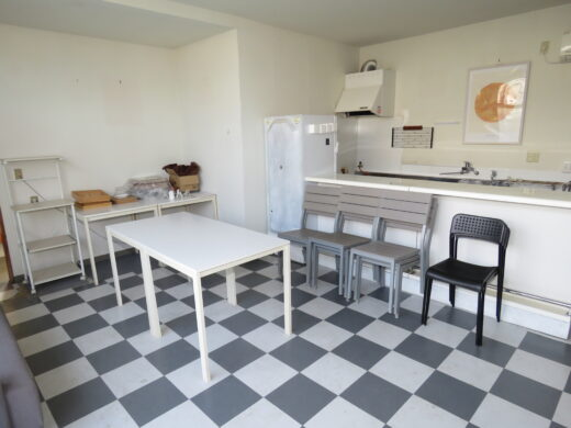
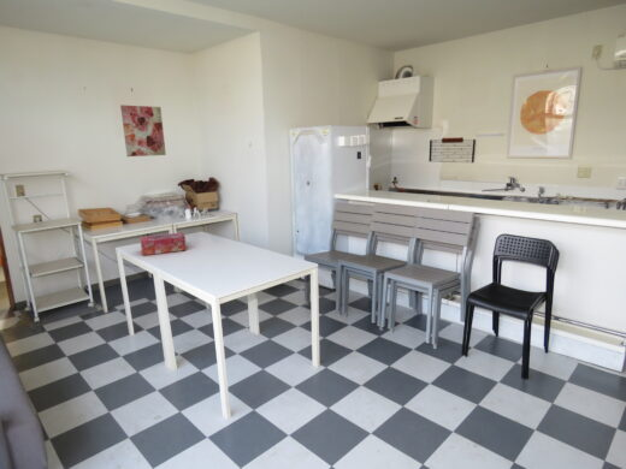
+ wall art [119,103,167,158]
+ tissue box [140,231,188,256]
